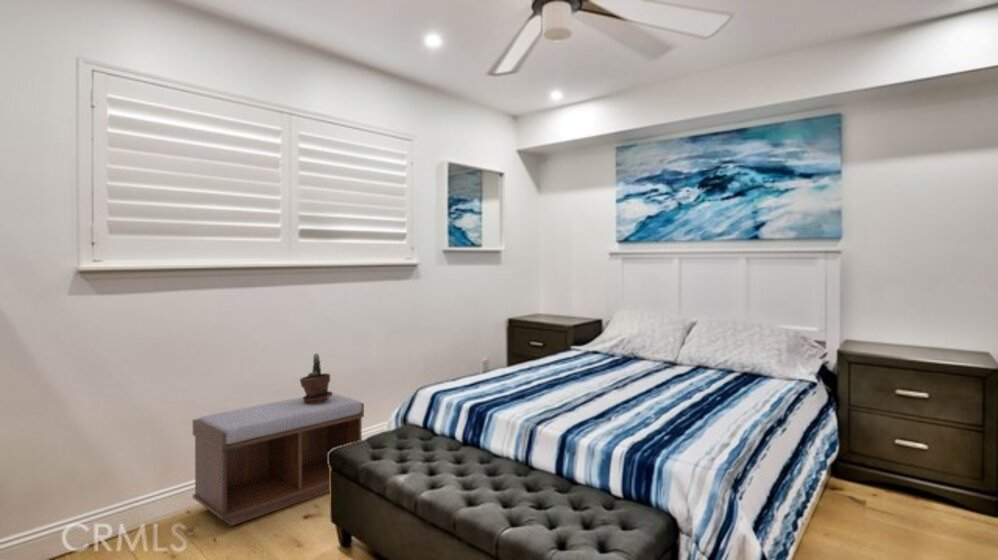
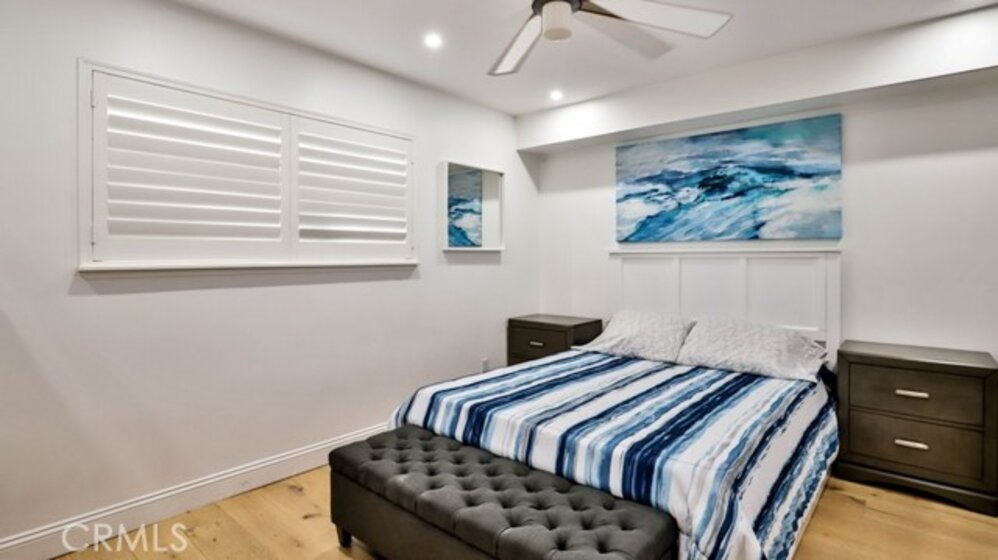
- bench [192,393,365,527]
- potted plant [299,352,334,404]
